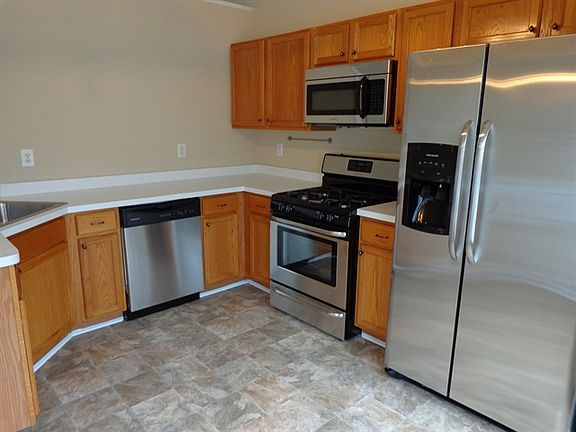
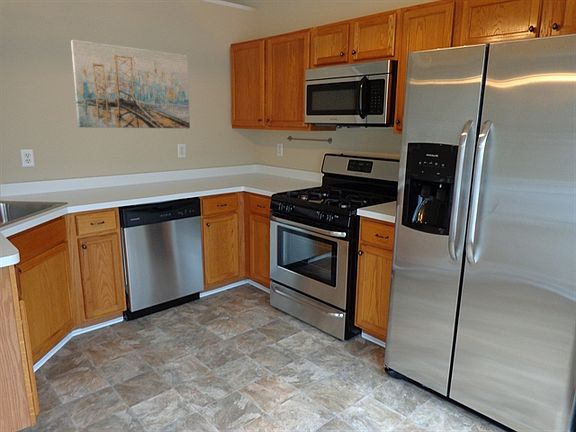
+ wall art [70,39,191,129]
